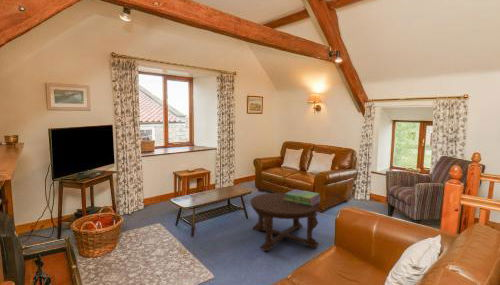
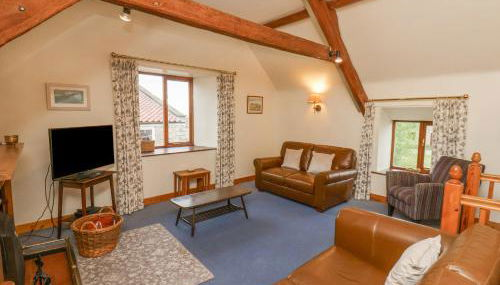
- coffee table [249,192,320,252]
- stack of books [284,188,321,207]
